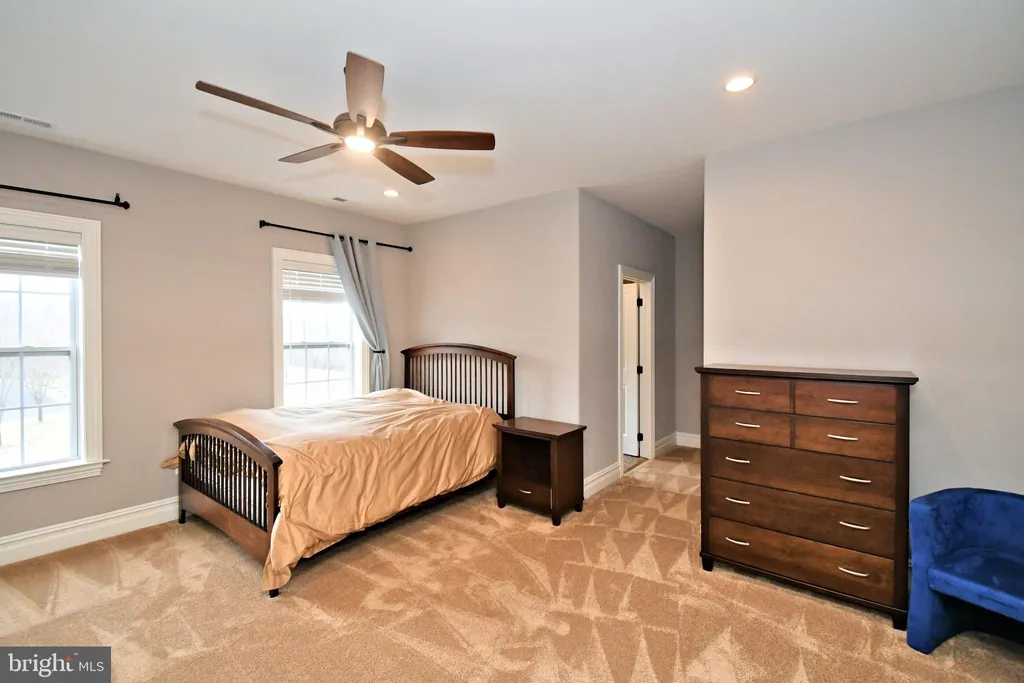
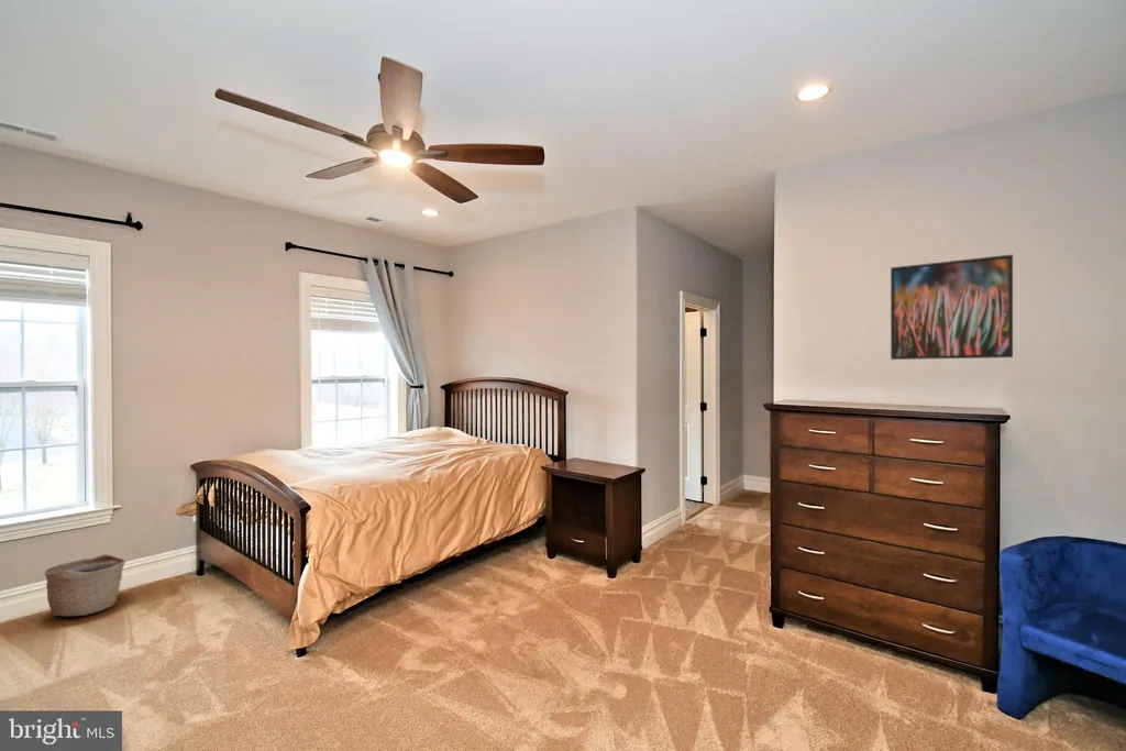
+ basket [43,553,126,617]
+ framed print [890,254,1014,361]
